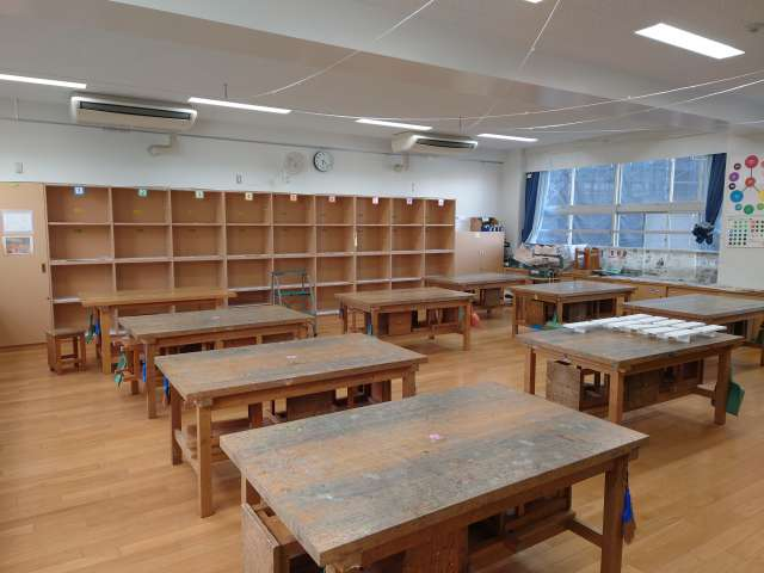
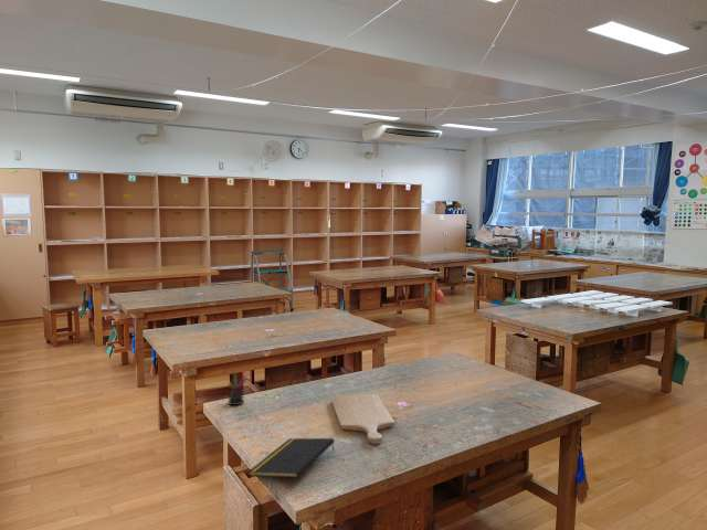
+ chopping board [330,393,395,445]
+ pen holder [223,370,249,406]
+ notepad [247,437,336,479]
